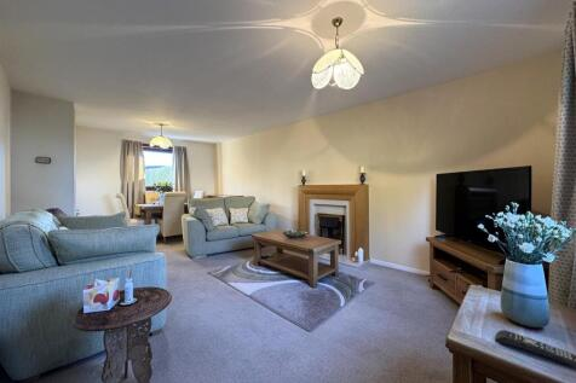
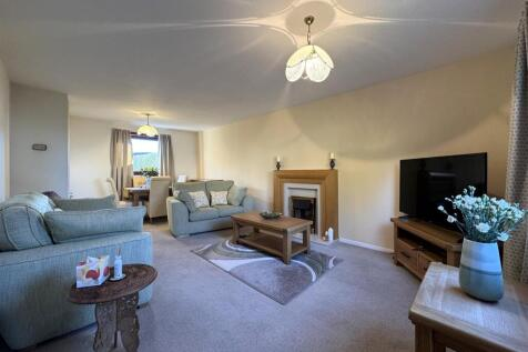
- remote control [494,329,576,369]
